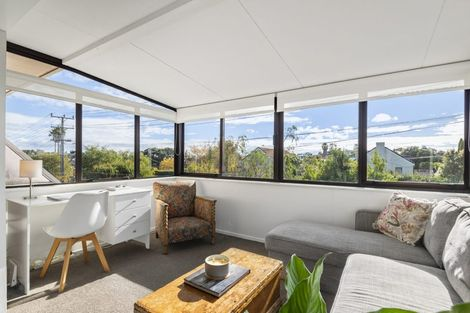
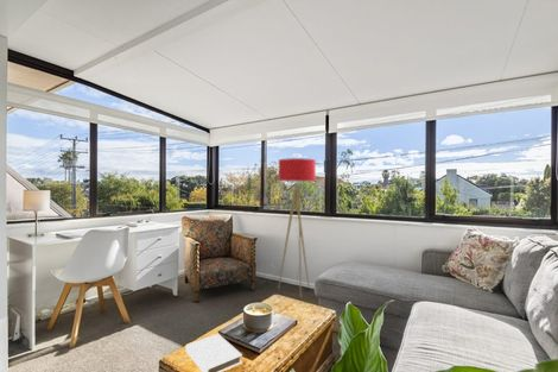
+ floor lamp [277,157,317,300]
+ book [184,333,243,372]
